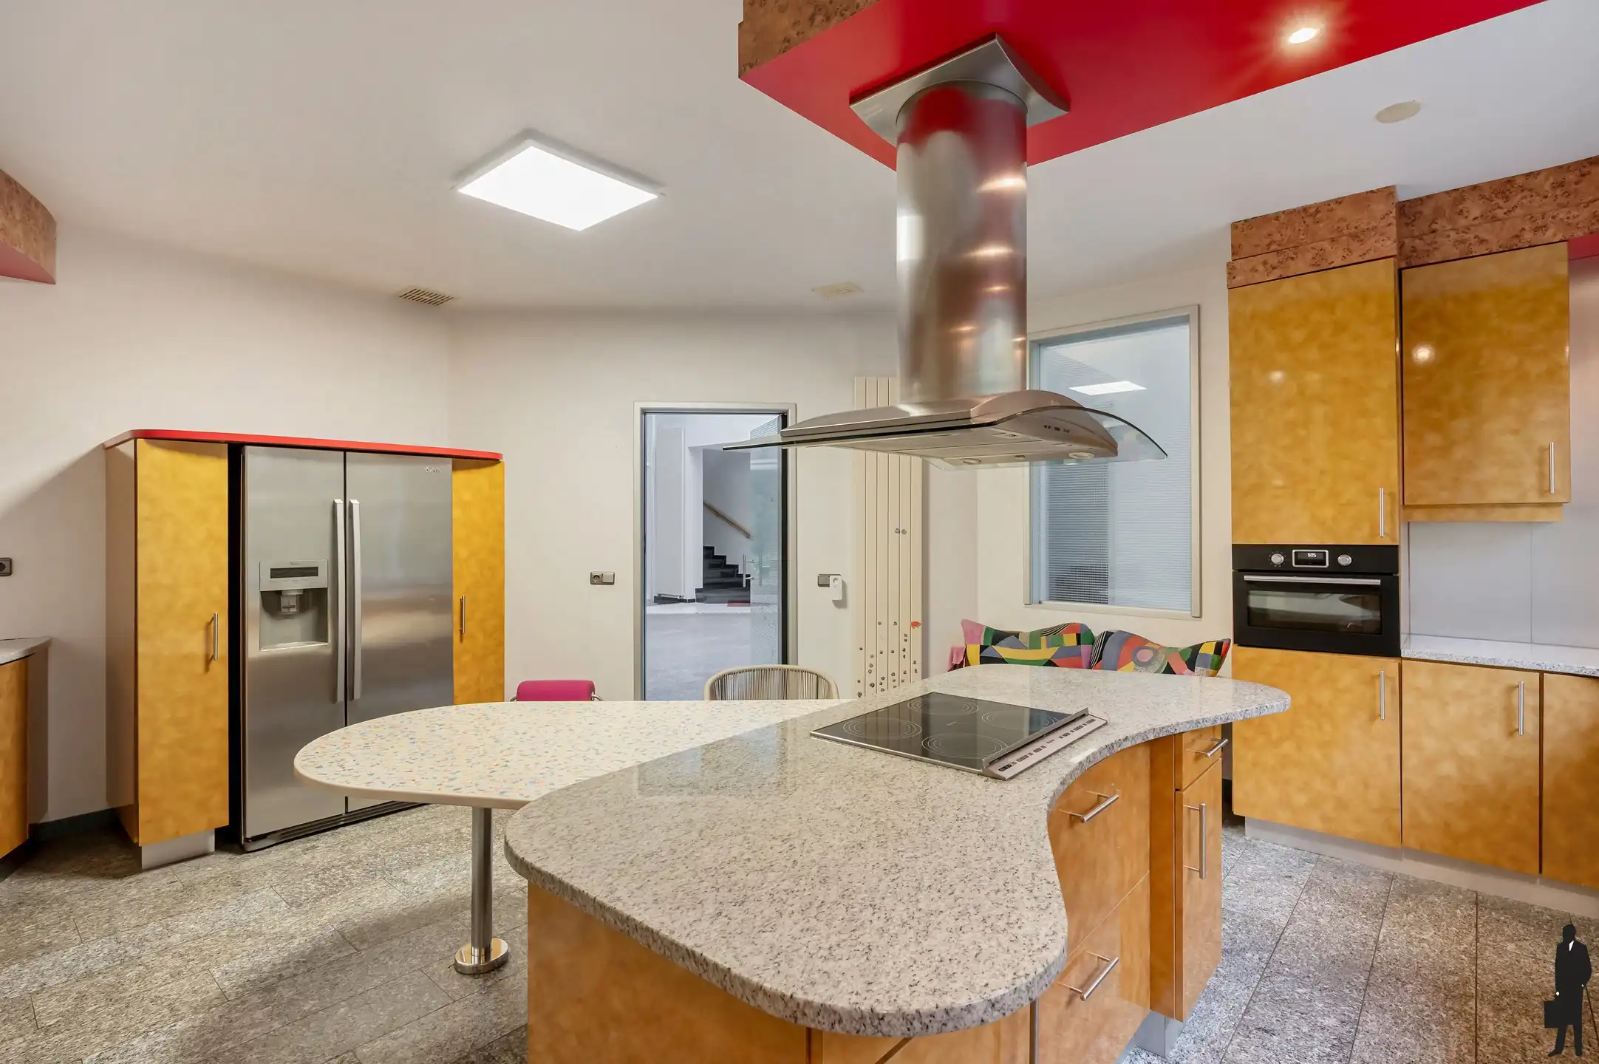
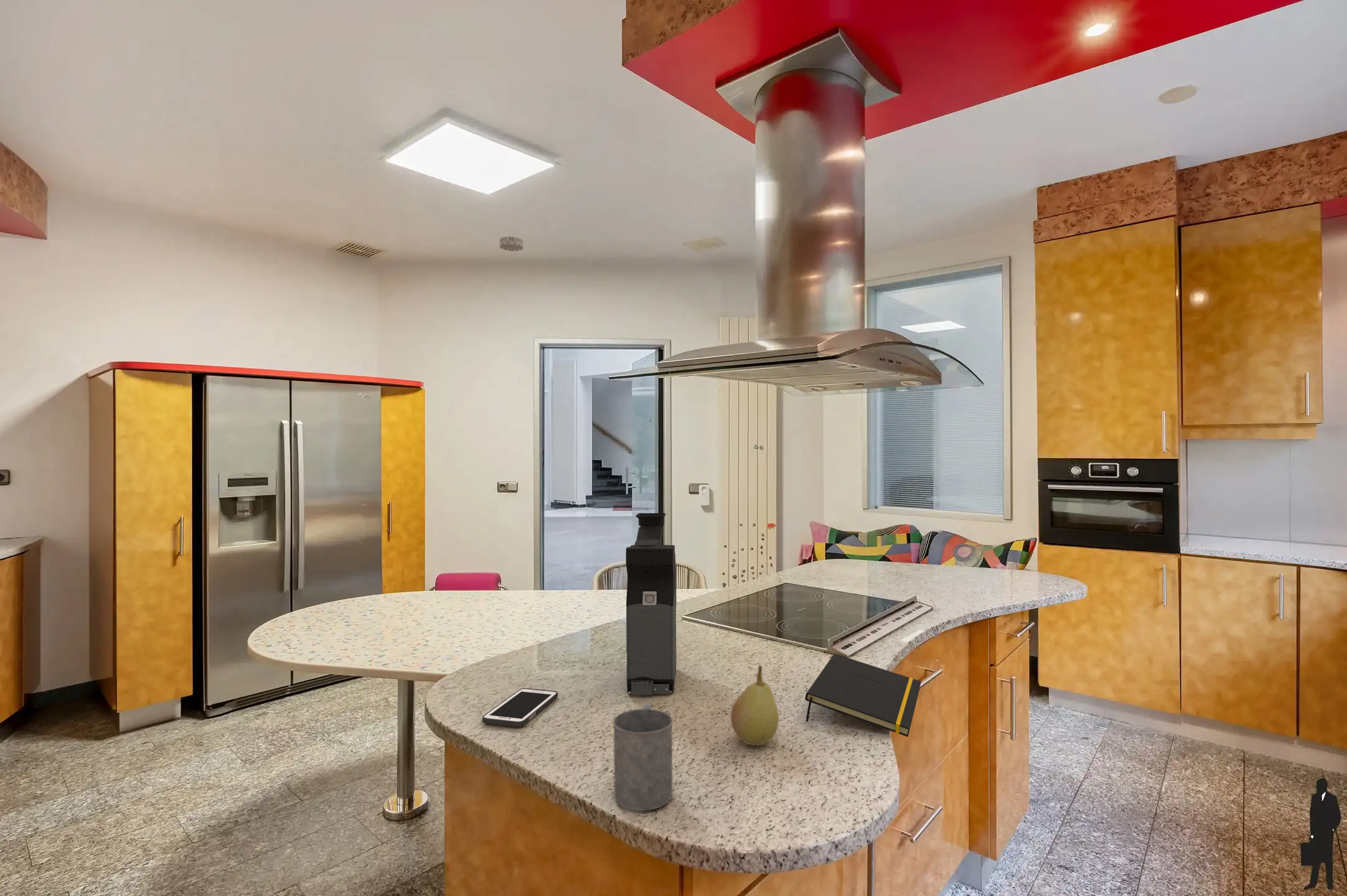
+ cell phone [482,688,558,727]
+ mug [612,702,674,811]
+ notepad [805,653,922,737]
+ fruit [730,665,779,746]
+ smoke detector [499,236,523,252]
+ coffee maker [625,513,677,696]
